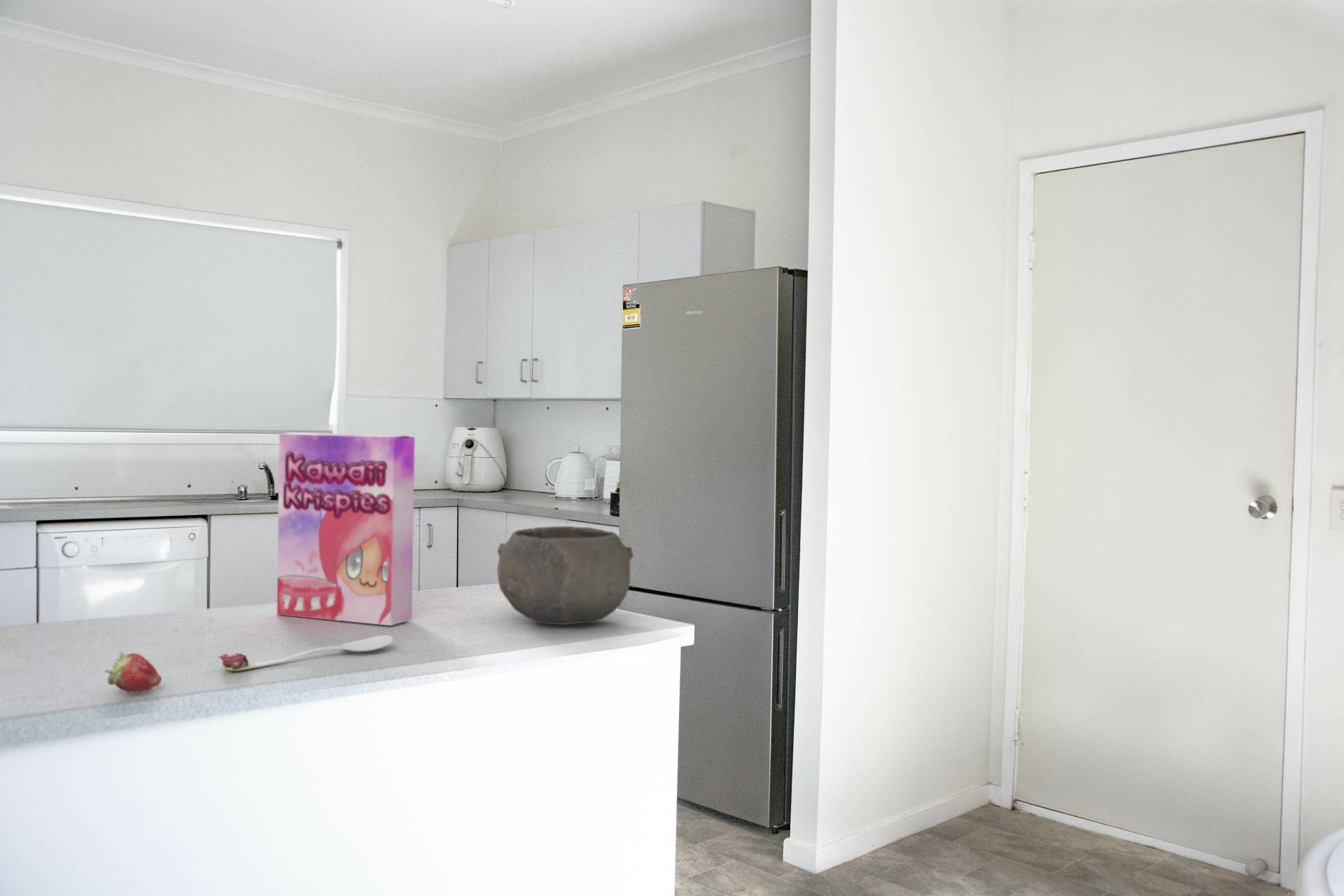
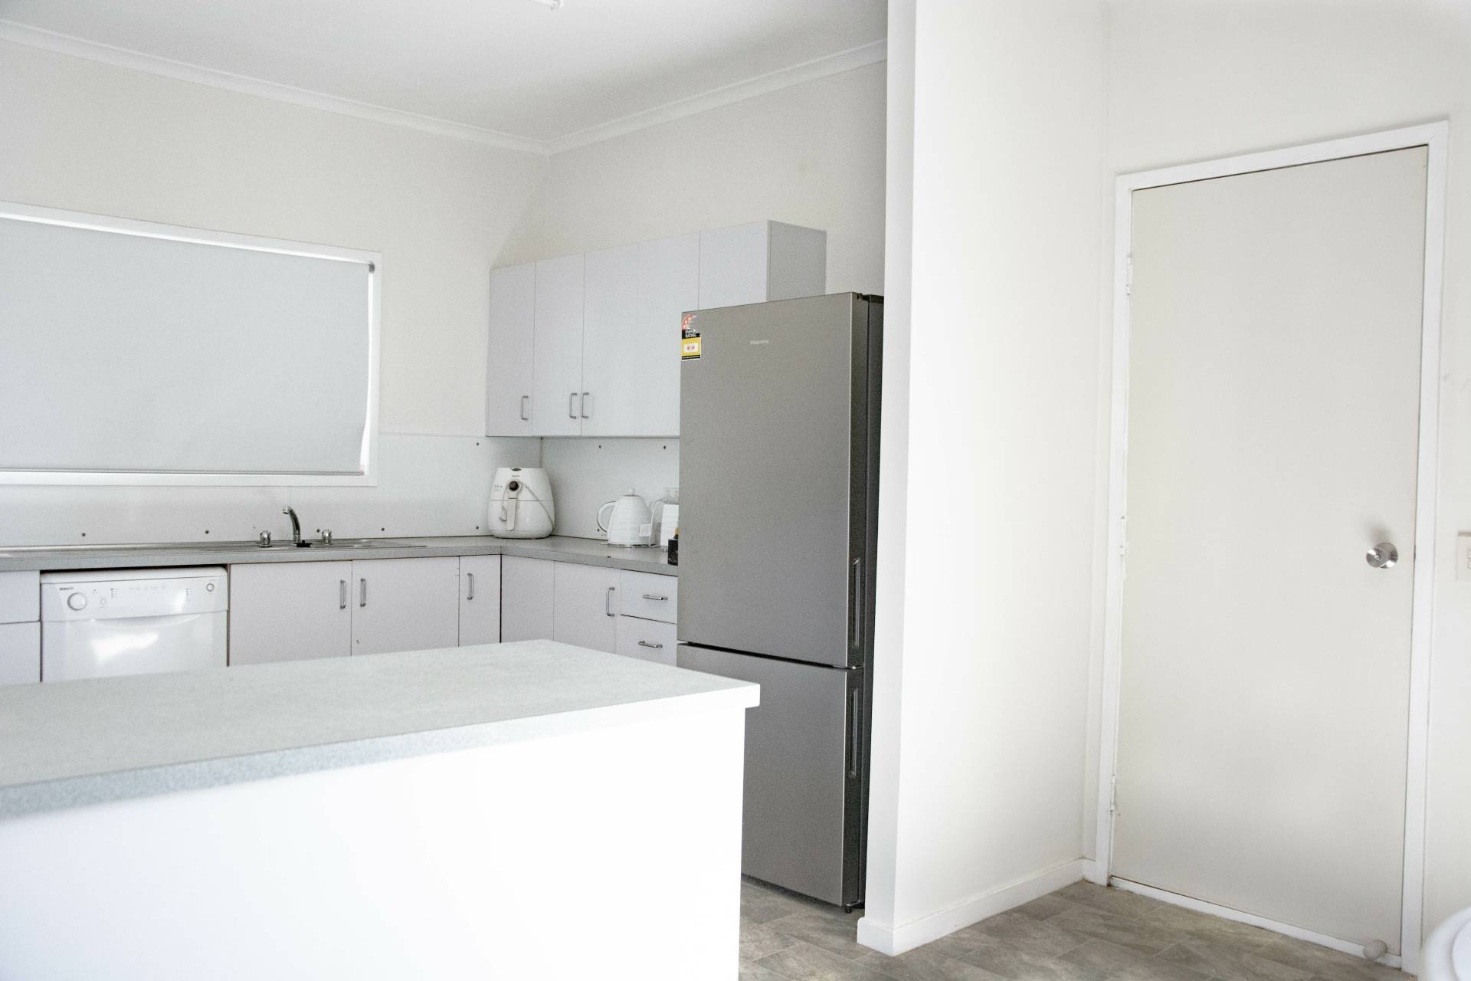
- fruit [104,651,162,694]
- spoon [218,634,394,671]
- cereal box [276,432,416,626]
- bowl [496,526,634,625]
